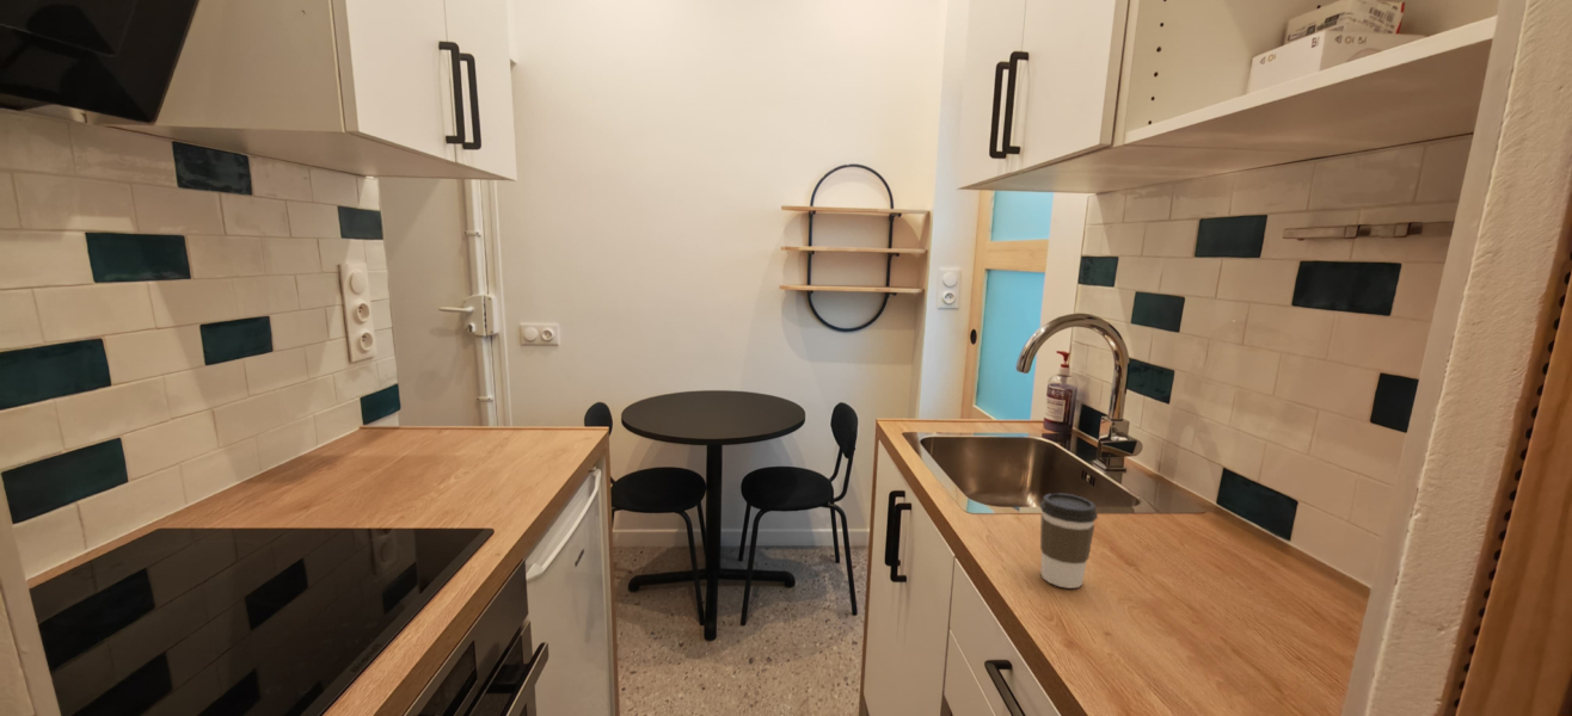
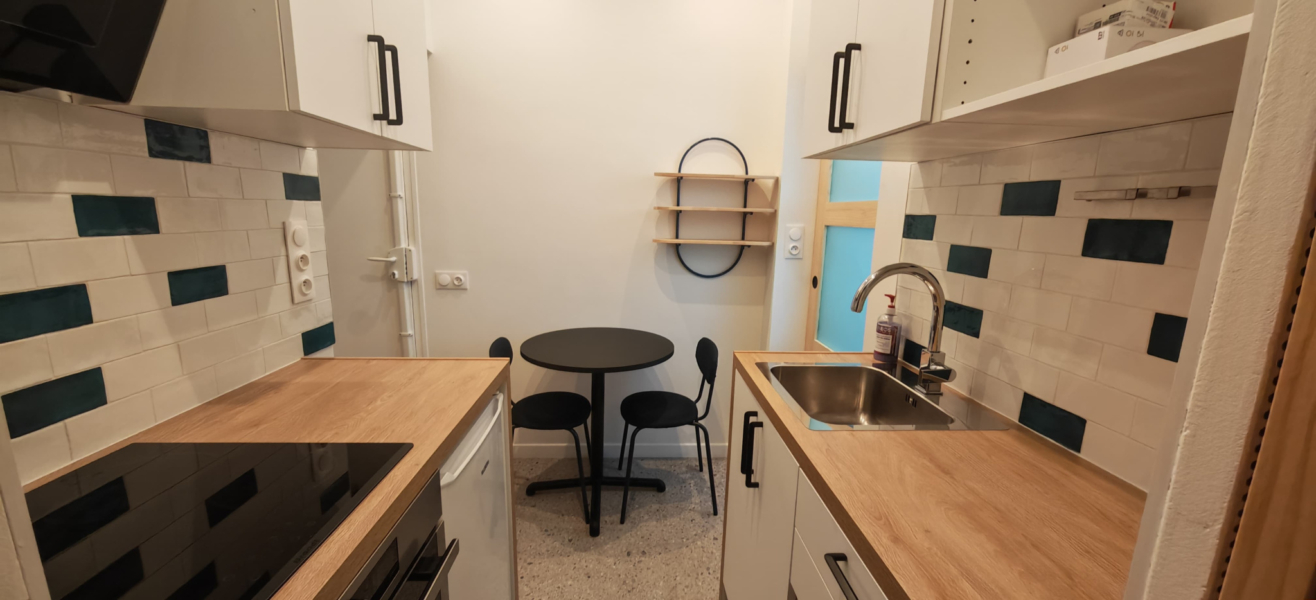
- coffee cup [1039,492,1099,590]
